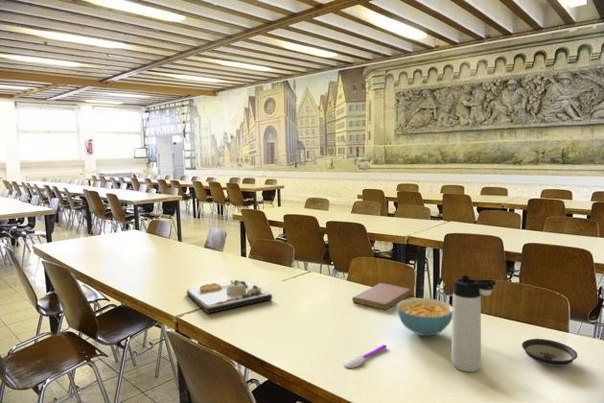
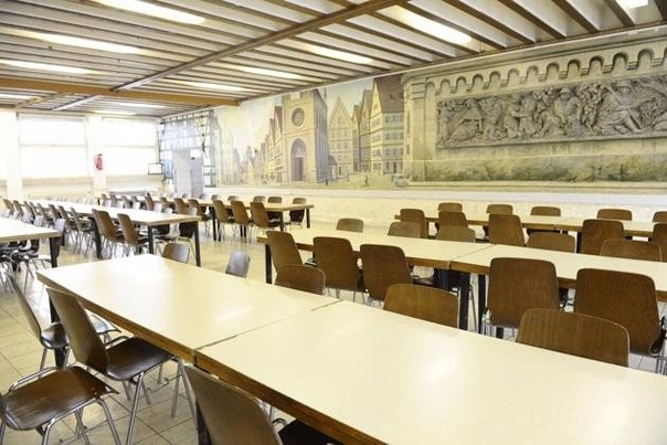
- saucer [521,338,579,367]
- notebook [351,282,412,311]
- dinner plate [186,278,273,314]
- spoon [343,344,388,369]
- cereal bowl [396,297,453,337]
- thermos bottle [450,275,497,373]
